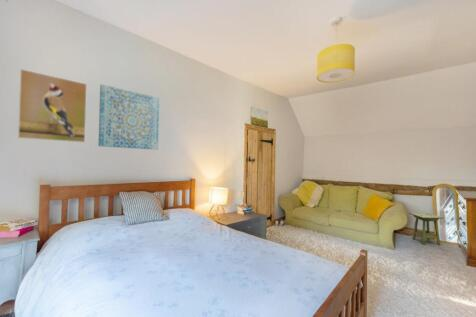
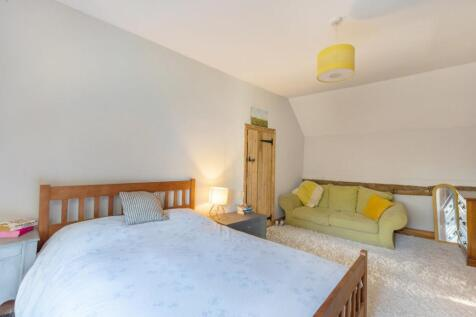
- side table [408,212,445,246]
- wall art [97,83,160,151]
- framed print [17,68,88,143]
